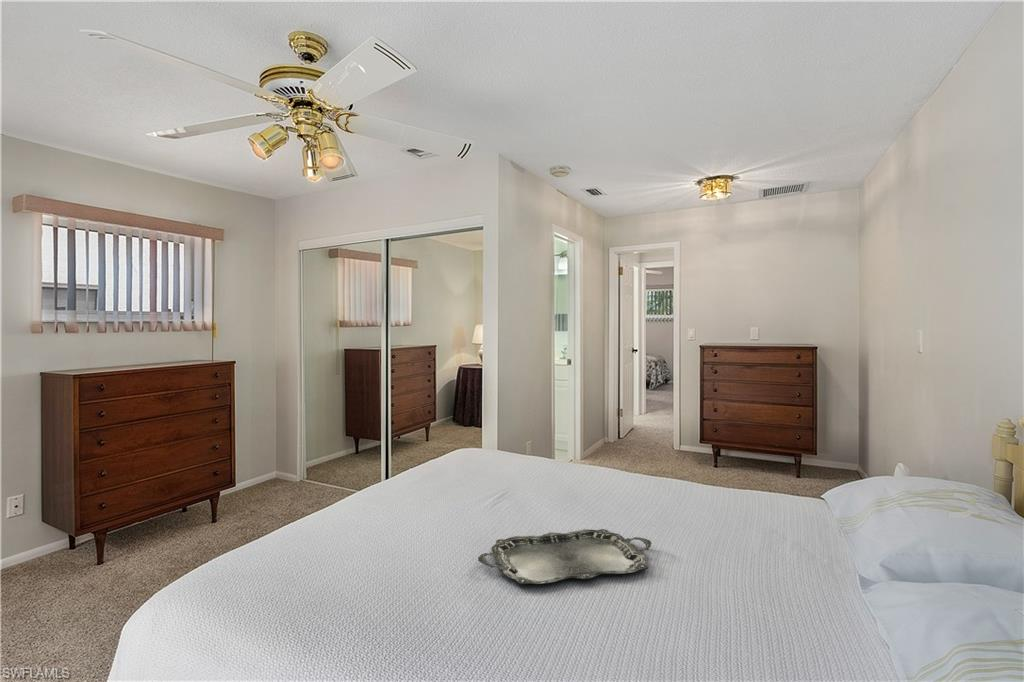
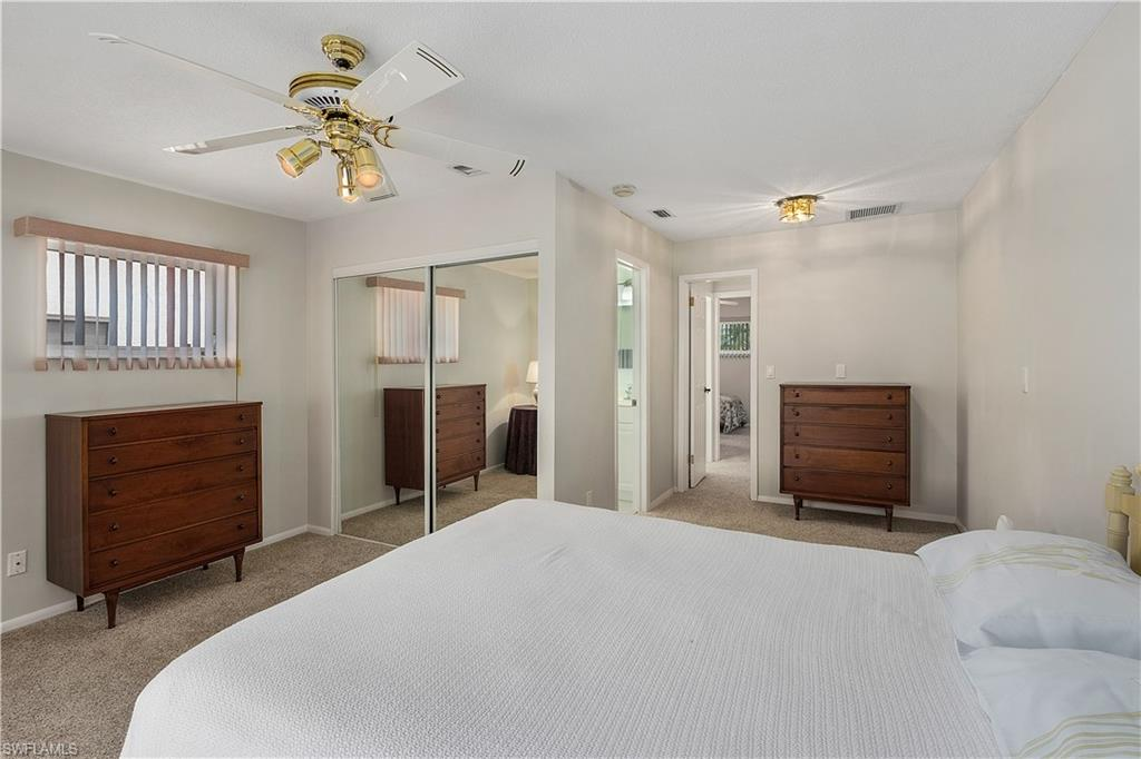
- serving tray [477,528,653,585]
